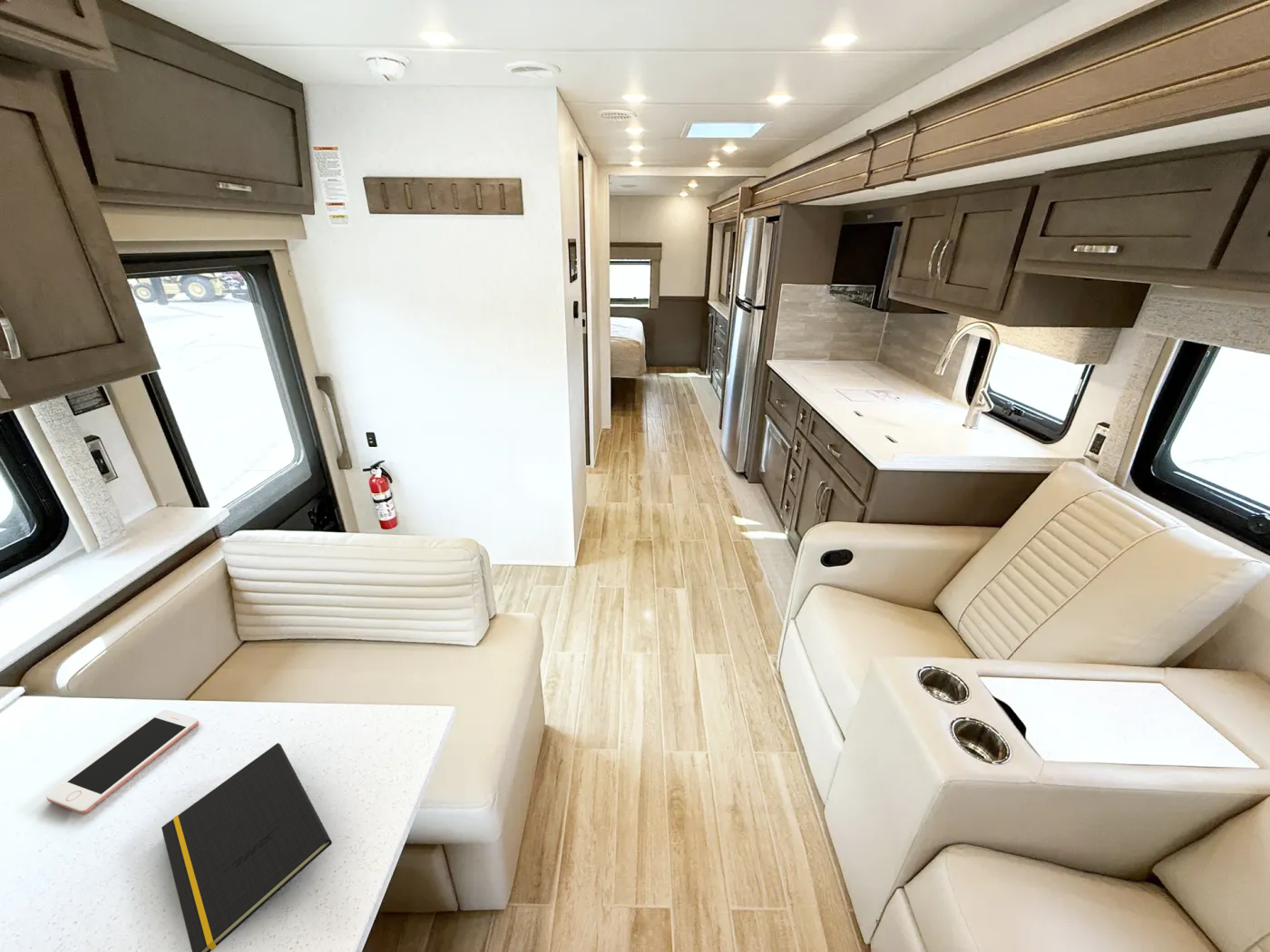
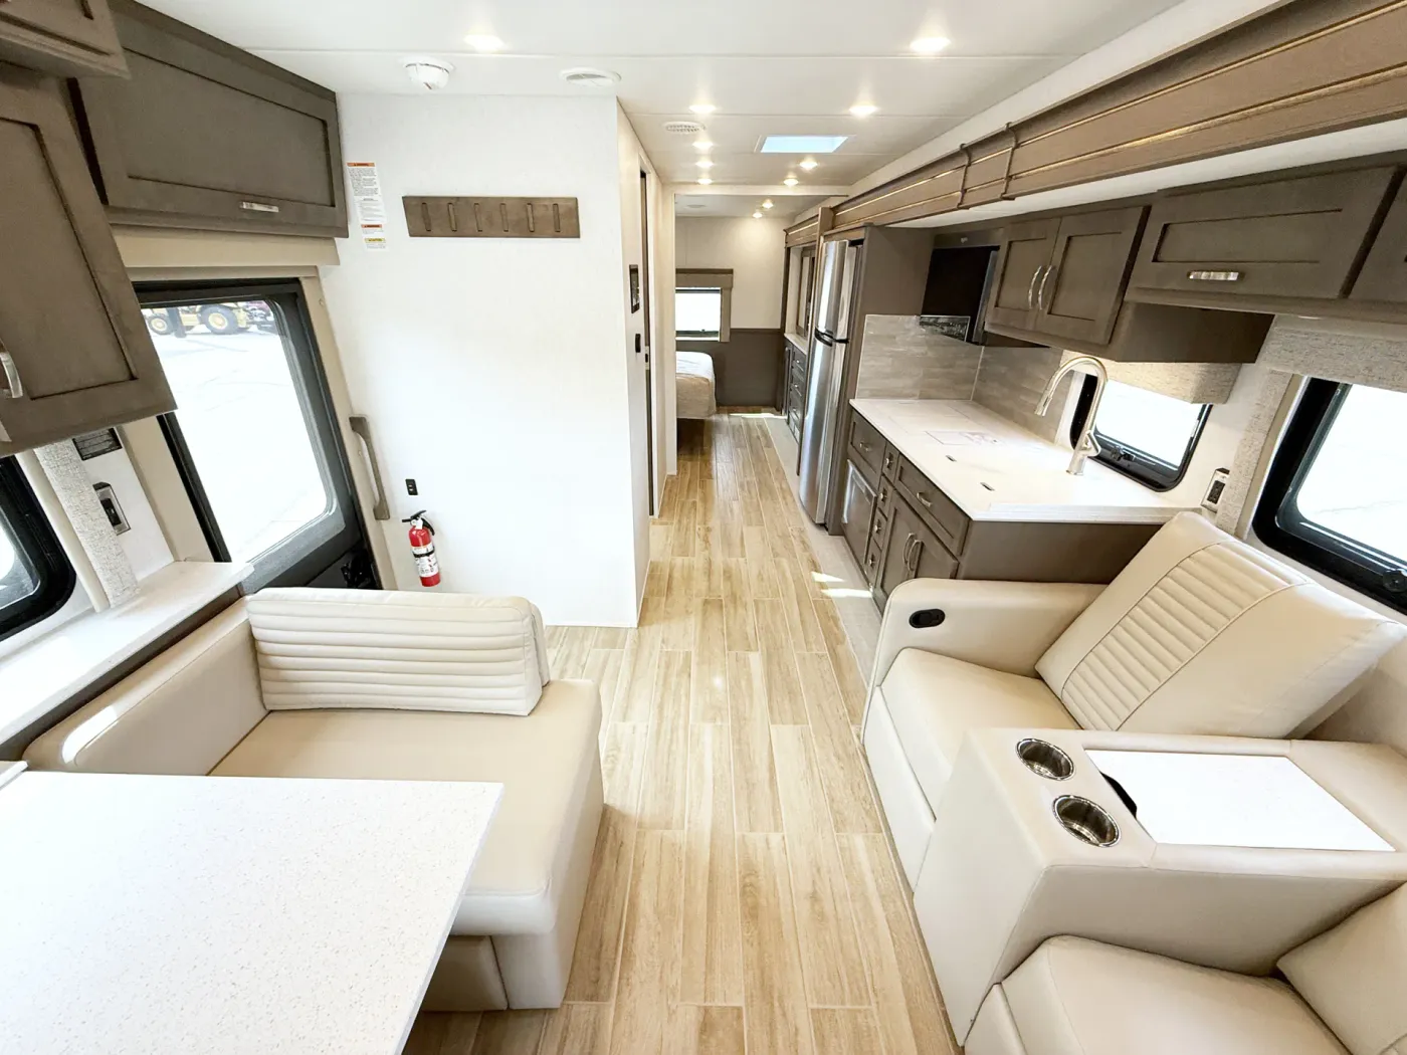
- cell phone [45,709,200,815]
- notepad [161,743,333,952]
